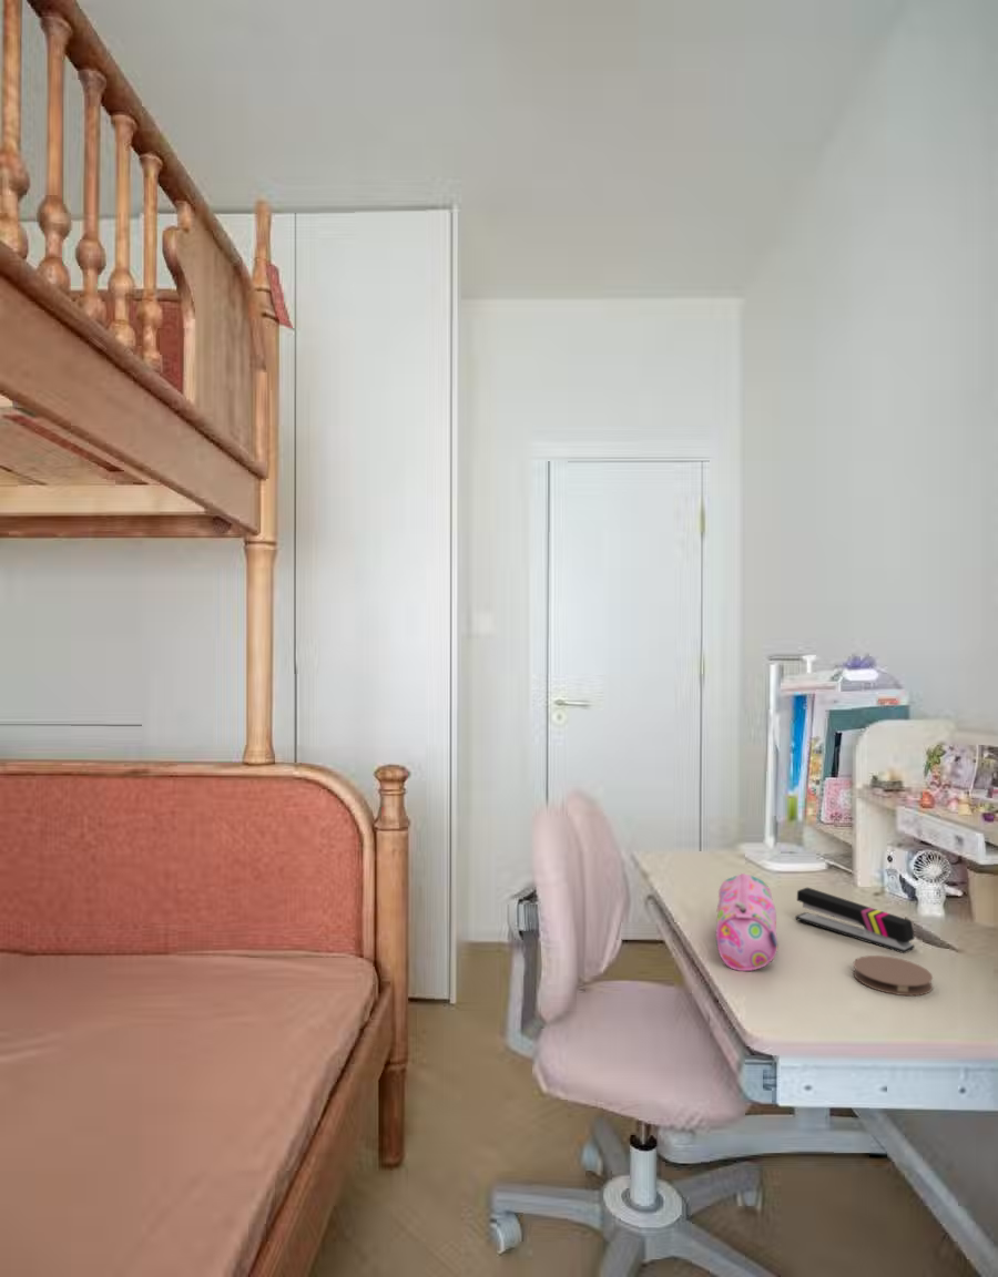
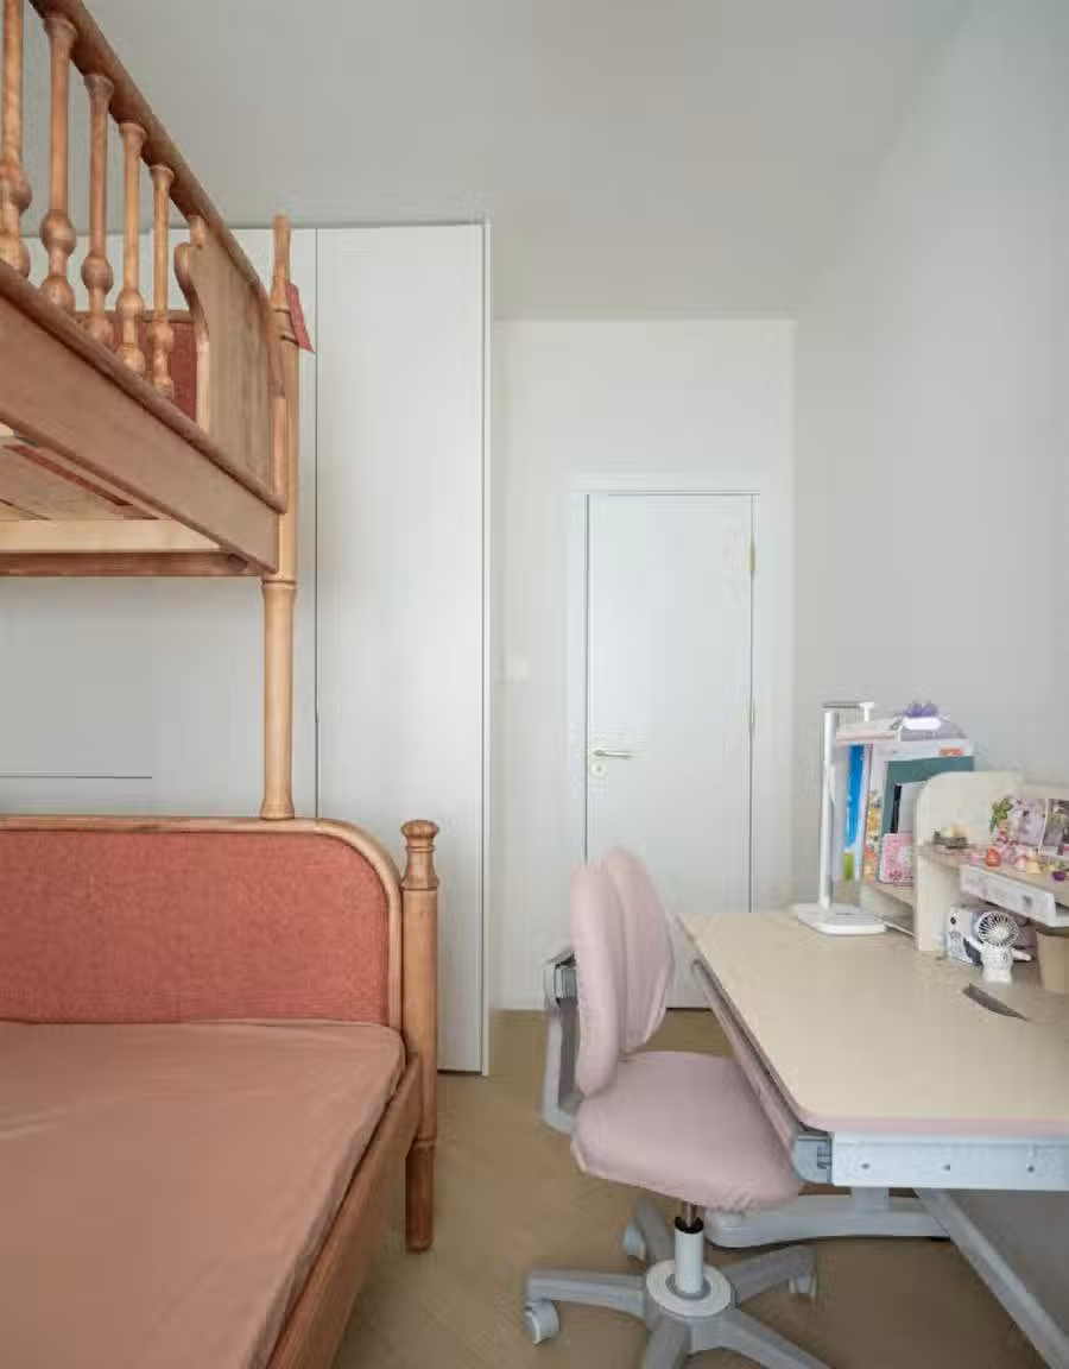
- stapler [794,887,916,954]
- pencil case [715,872,778,972]
- coaster [853,954,934,997]
